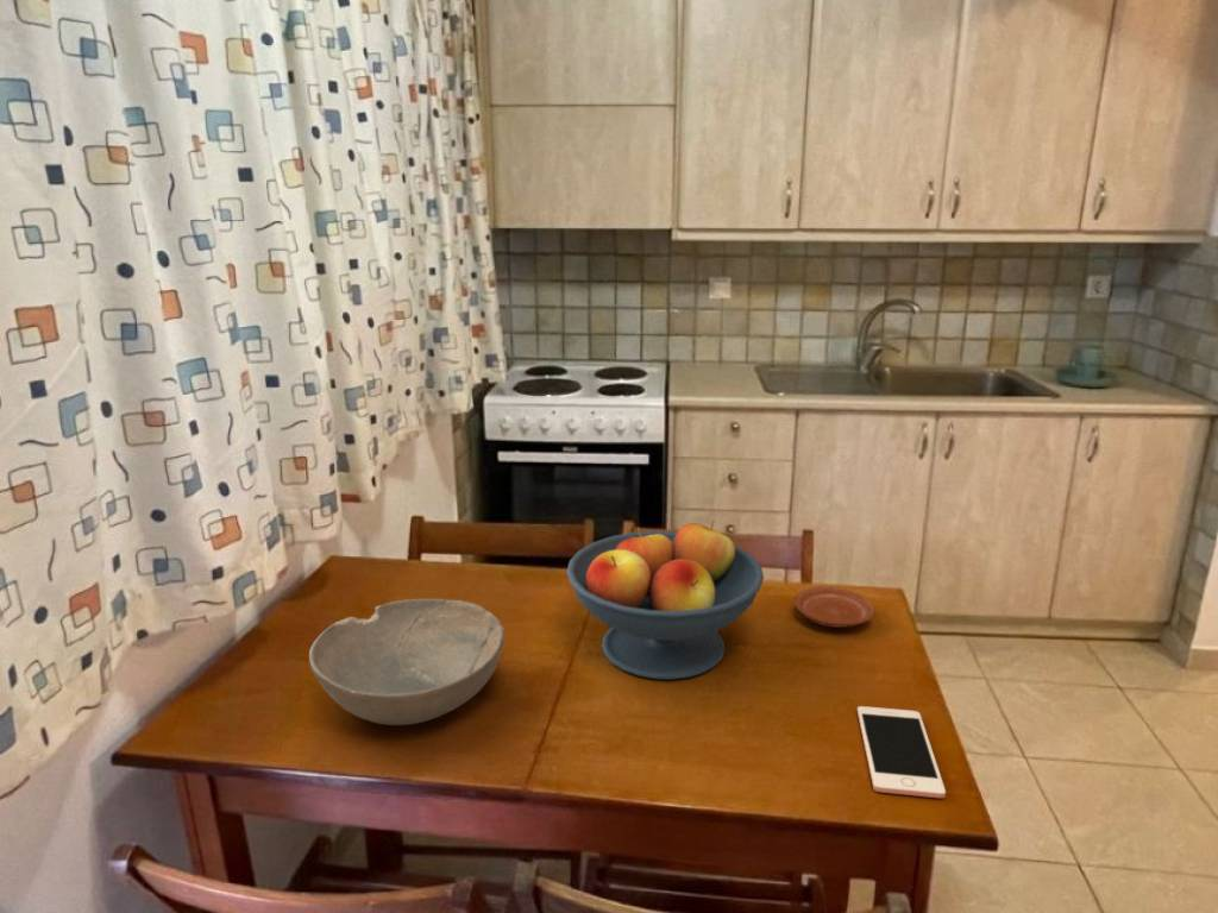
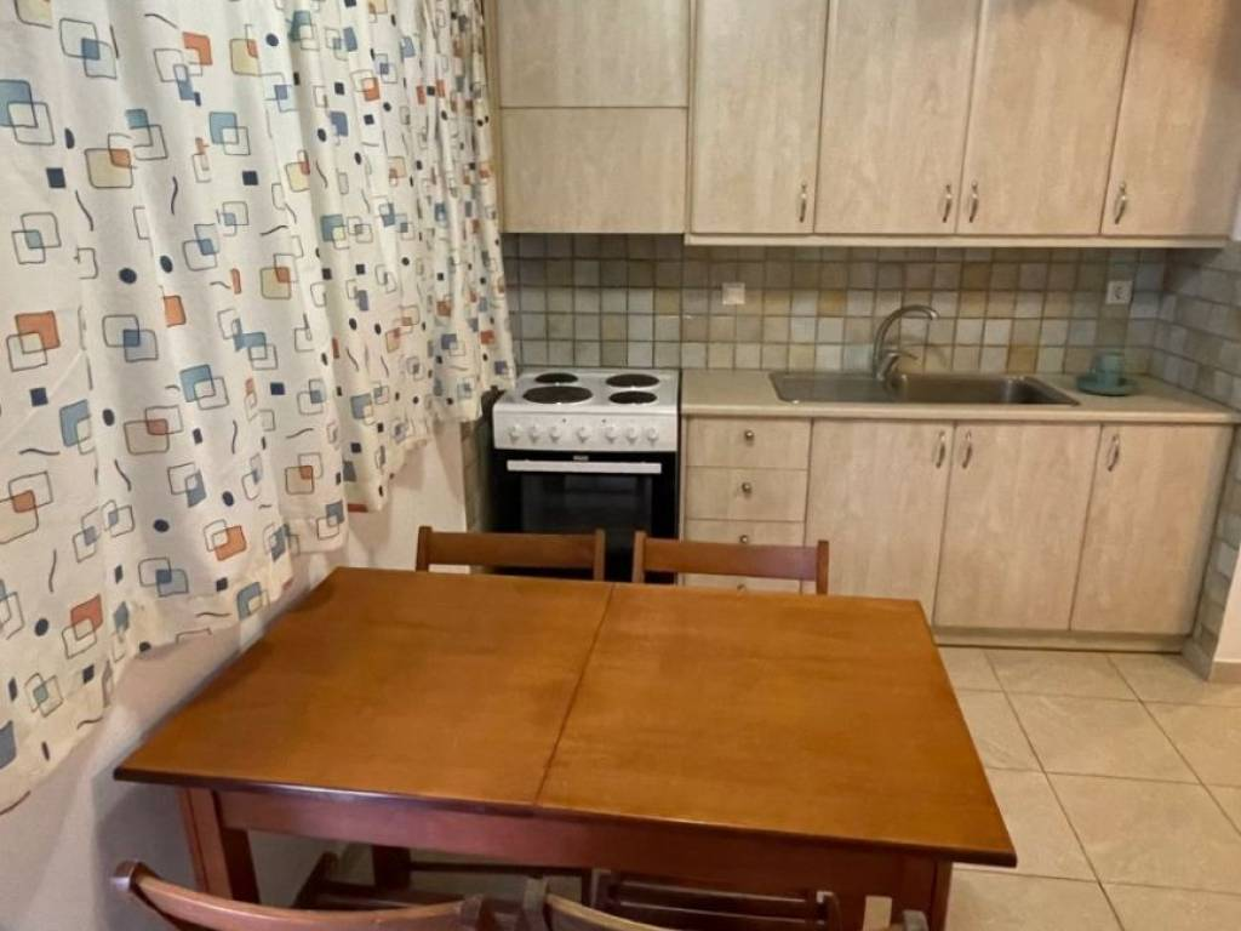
- bowl [308,598,506,726]
- fruit bowl [565,518,765,681]
- plate [795,586,877,629]
- cell phone [856,705,947,799]
